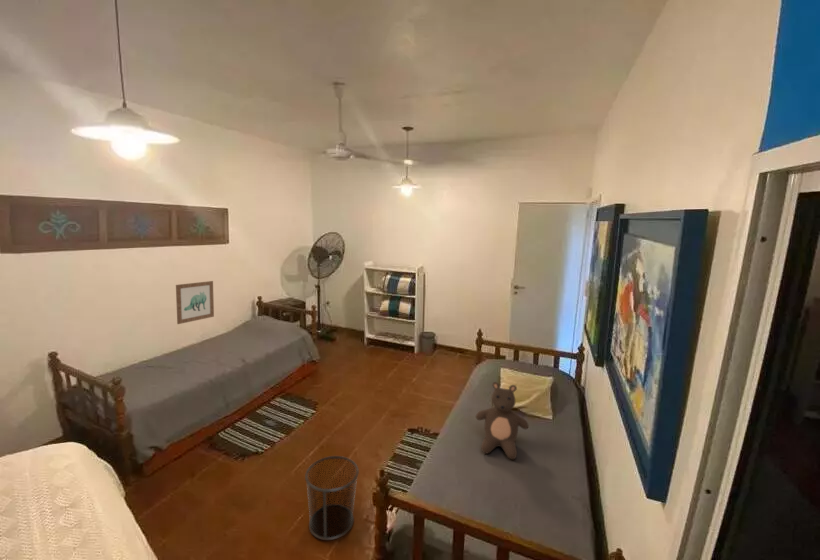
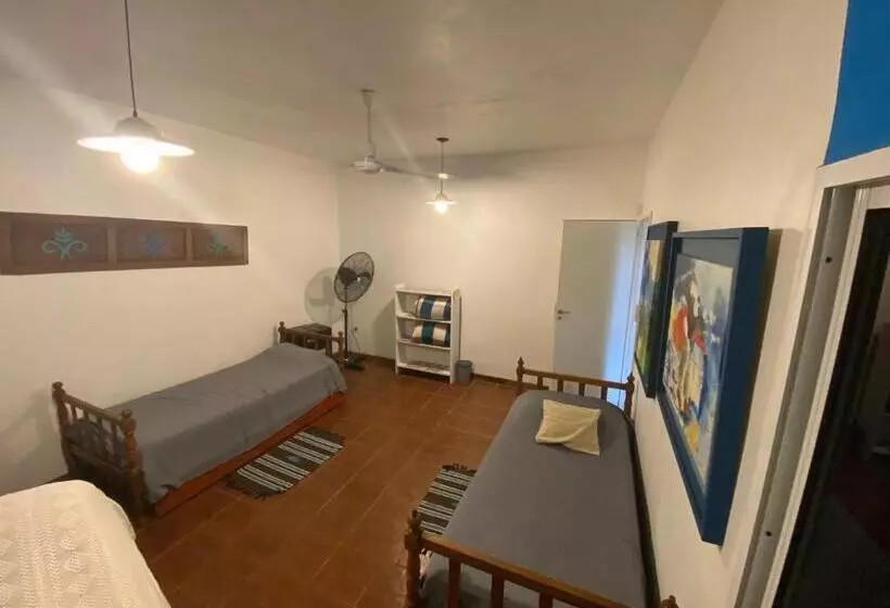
- waste bin [304,455,360,541]
- wall art [175,280,215,325]
- teddy bear [475,381,530,460]
